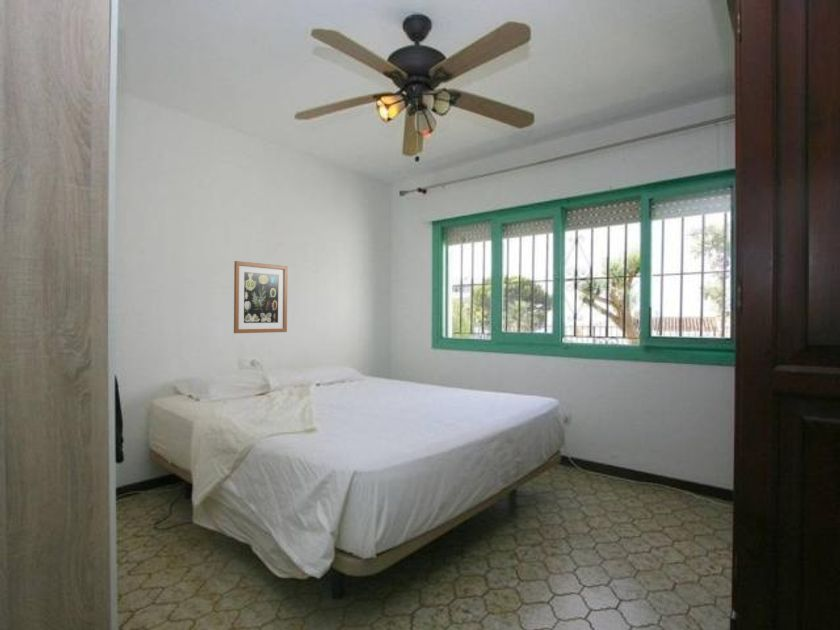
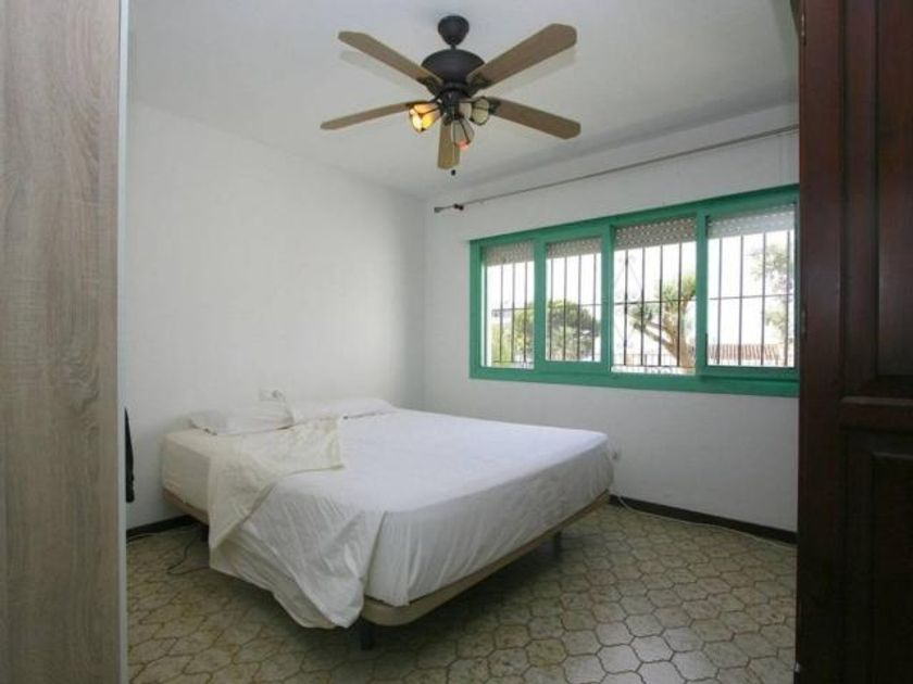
- wall art [233,260,288,334]
